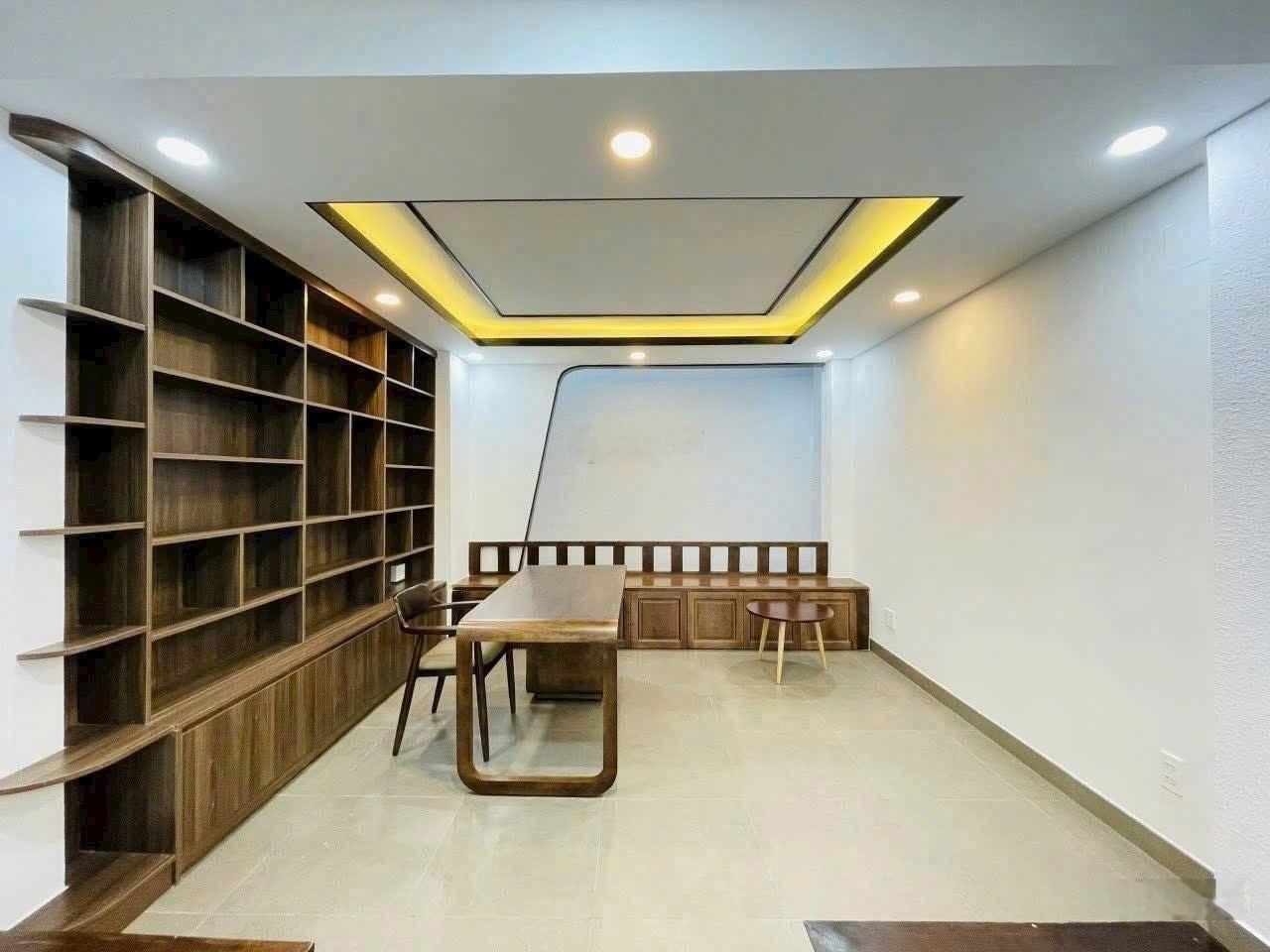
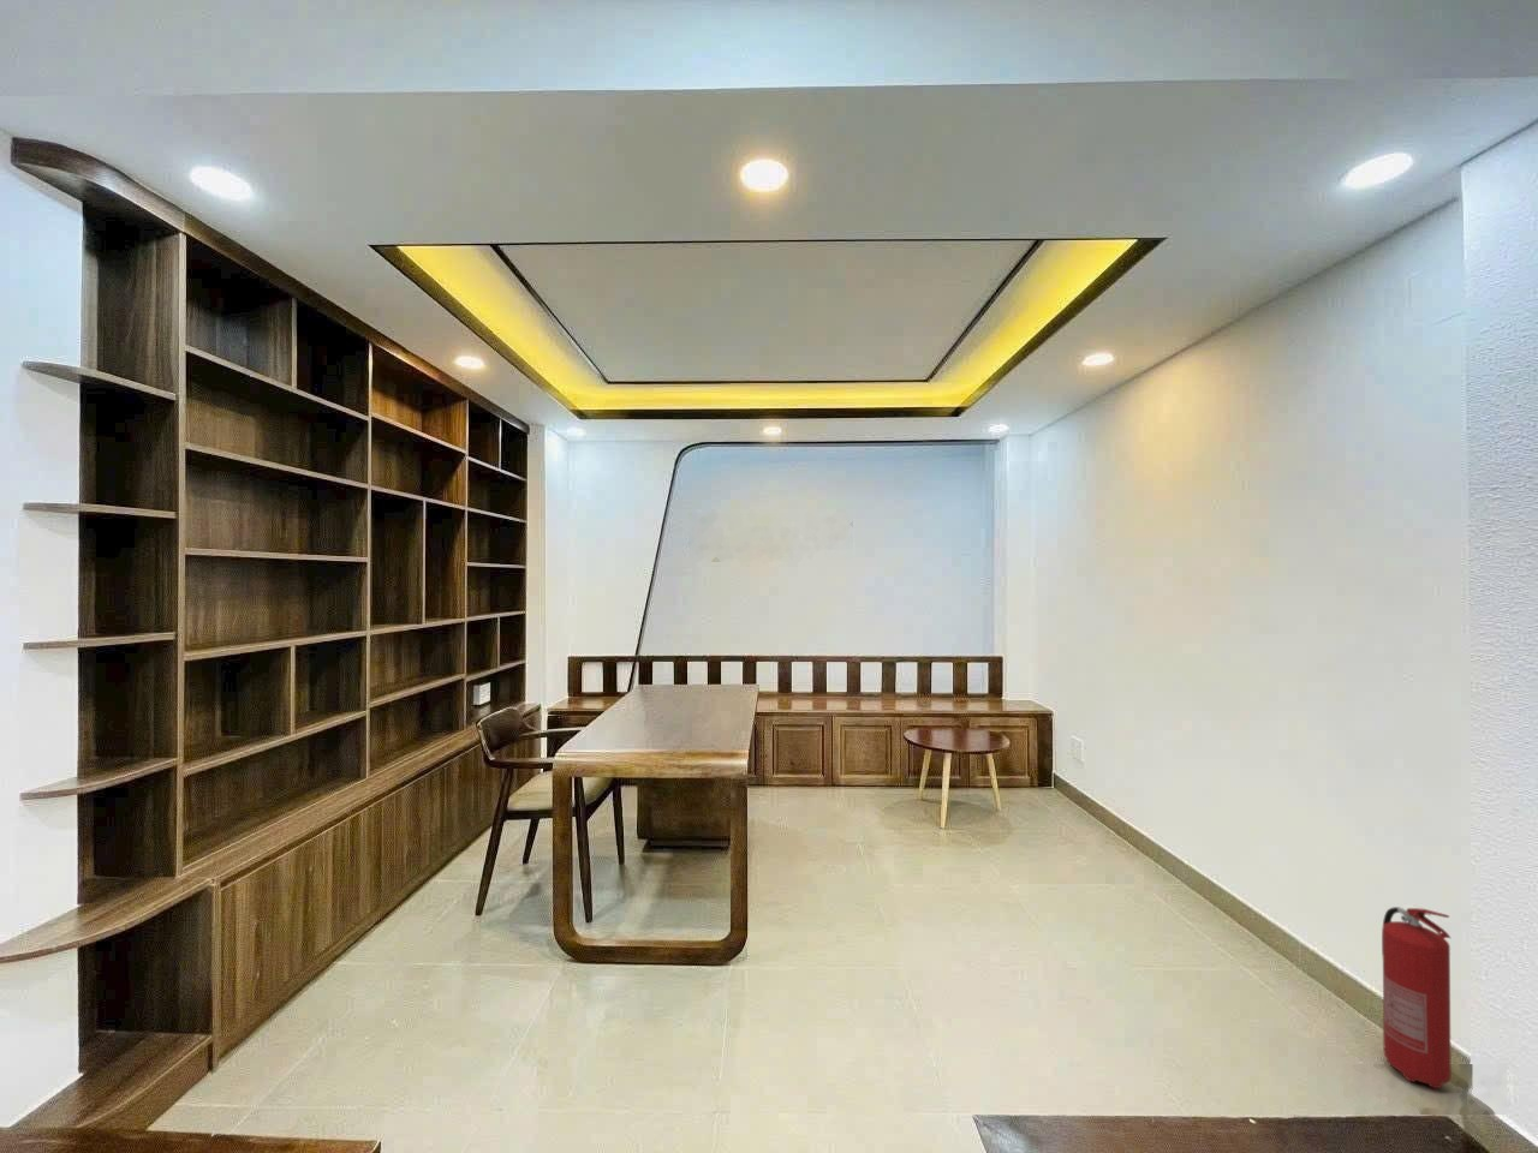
+ fire extinguisher [1381,906,1453,1090]
